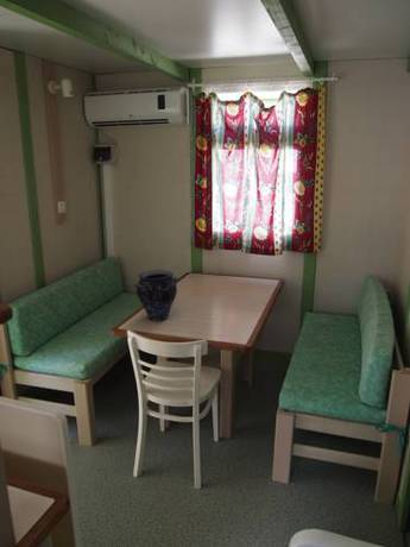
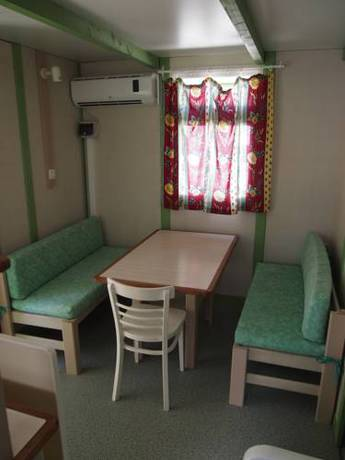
- vase [133,269,179,322]
